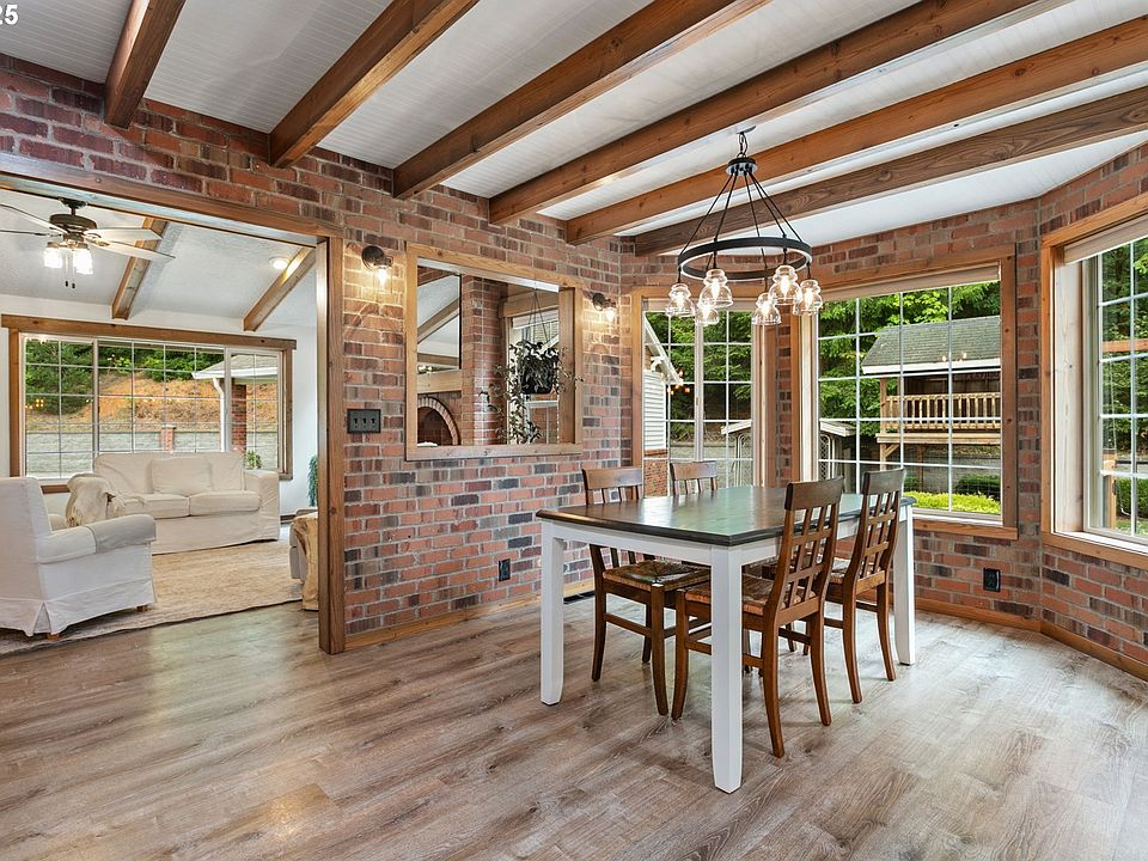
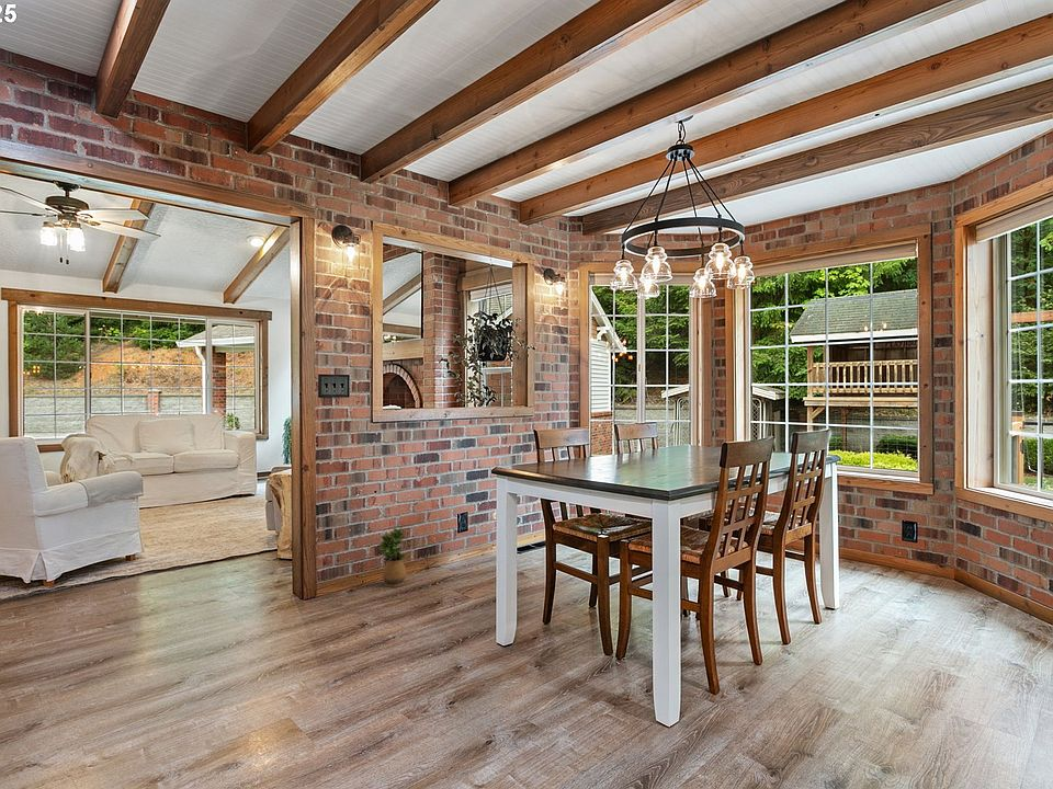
+ potted plant [378,526,408,587]
